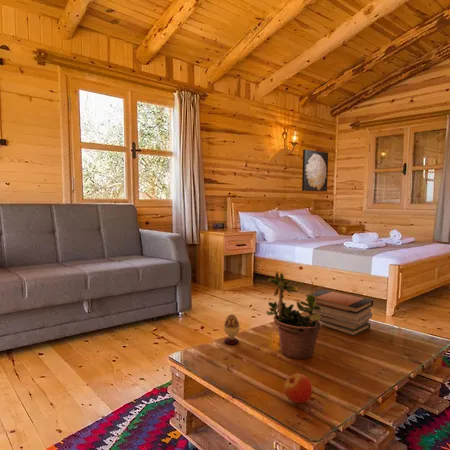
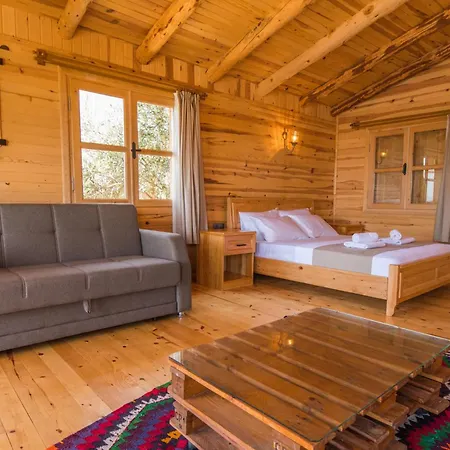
- decorative egg [223,313,241,345]
- wall art [301,149,329,192]
- book stack [305,289,374,337]
- apple [283,373,313,404]
- potted plant [265,271,322,360]
